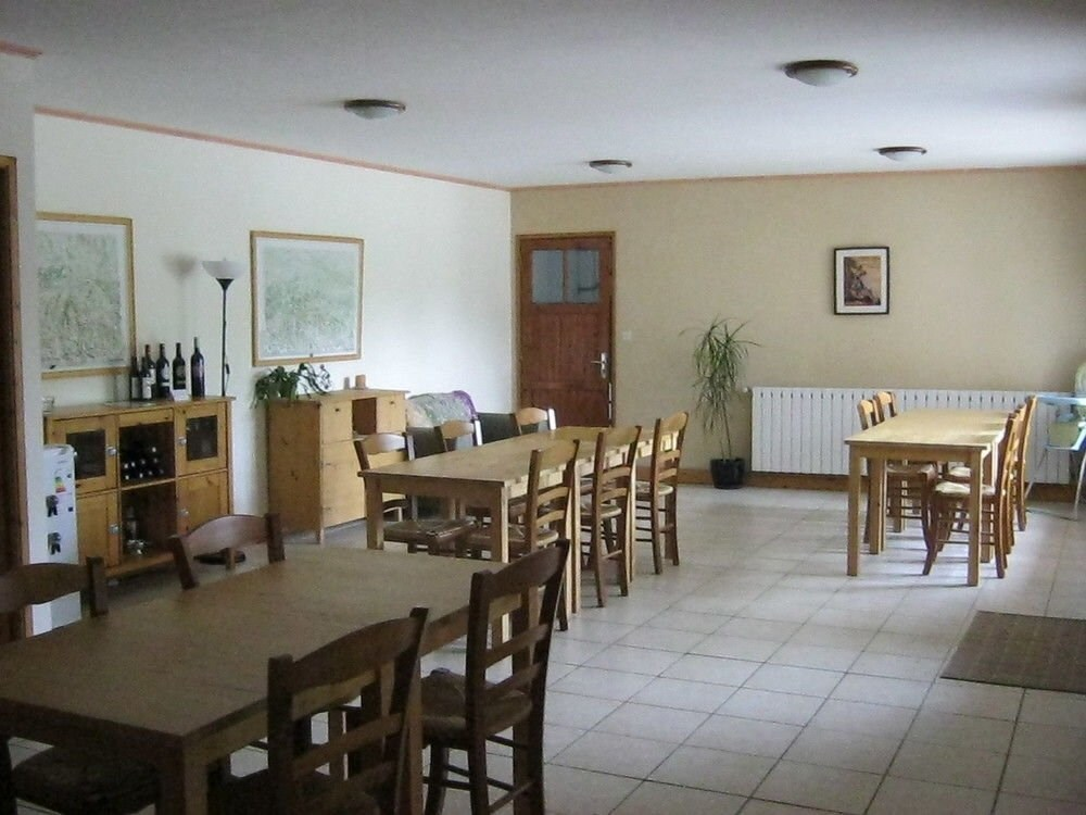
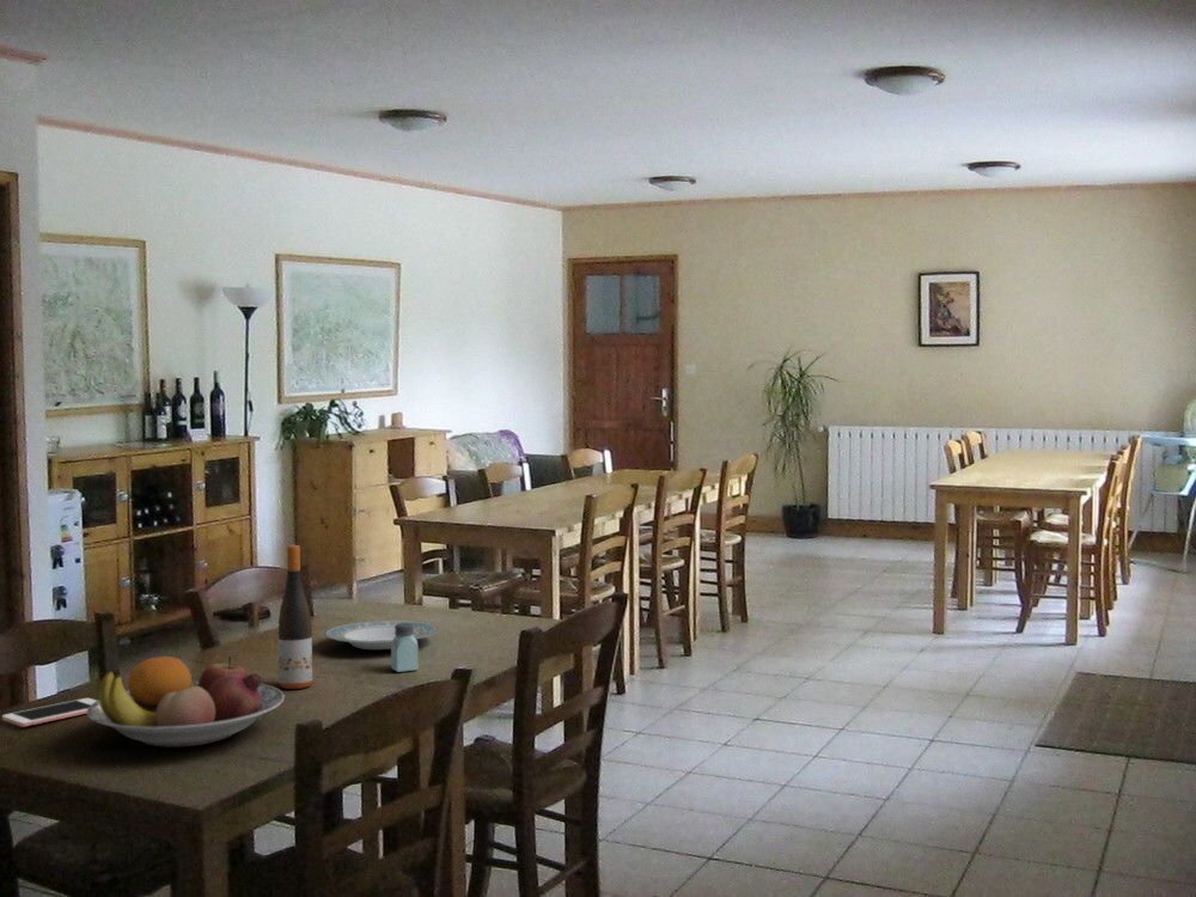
+ cell phone [1,697,97,728]
+ plate [323,620,440,651]
+ wine bottle [277,544,313,690]
+ saltshaker [390,623,420,673]
+ fruit bowl [86,655,286,749]
